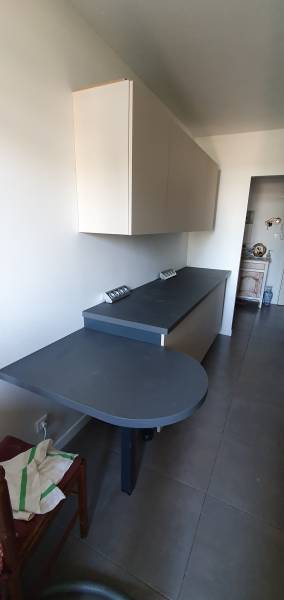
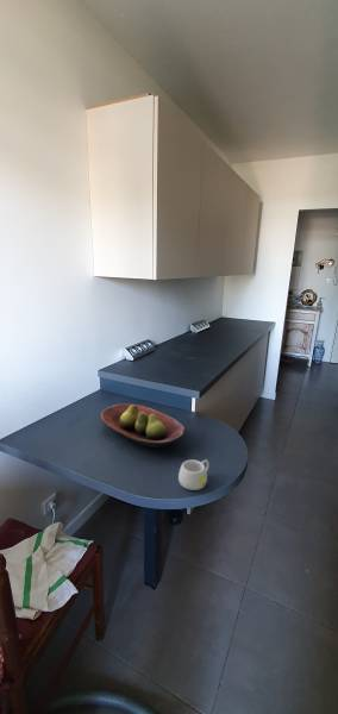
+ fruit bowl [100,402,186,449]
+ mug [177,458,211,491]
